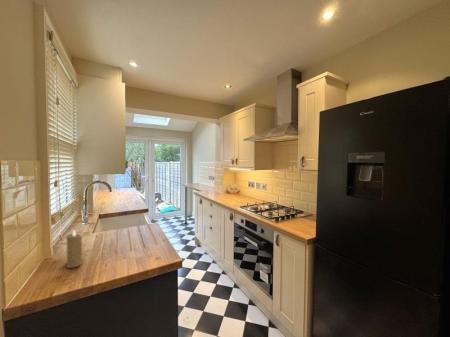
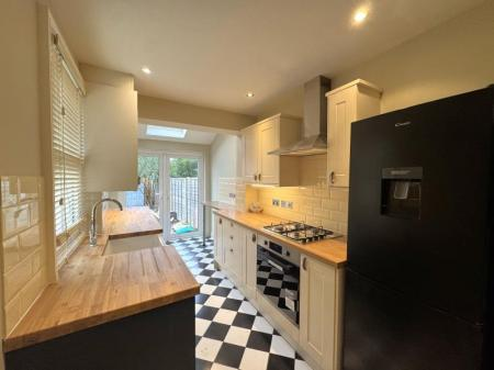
- candle [65,229,83,269]
